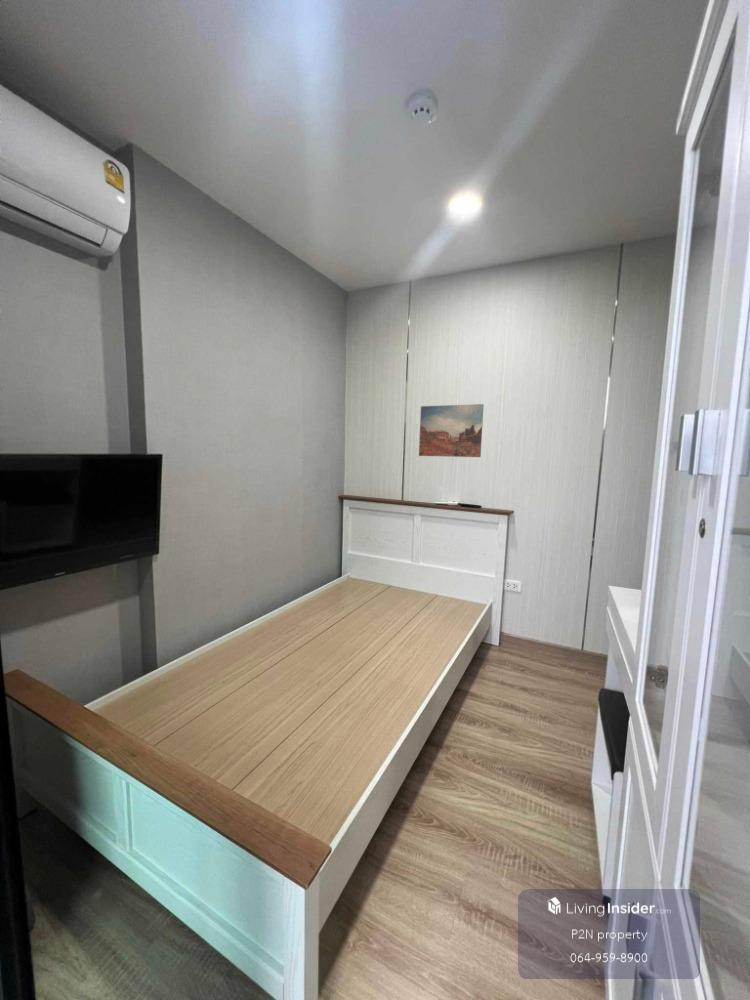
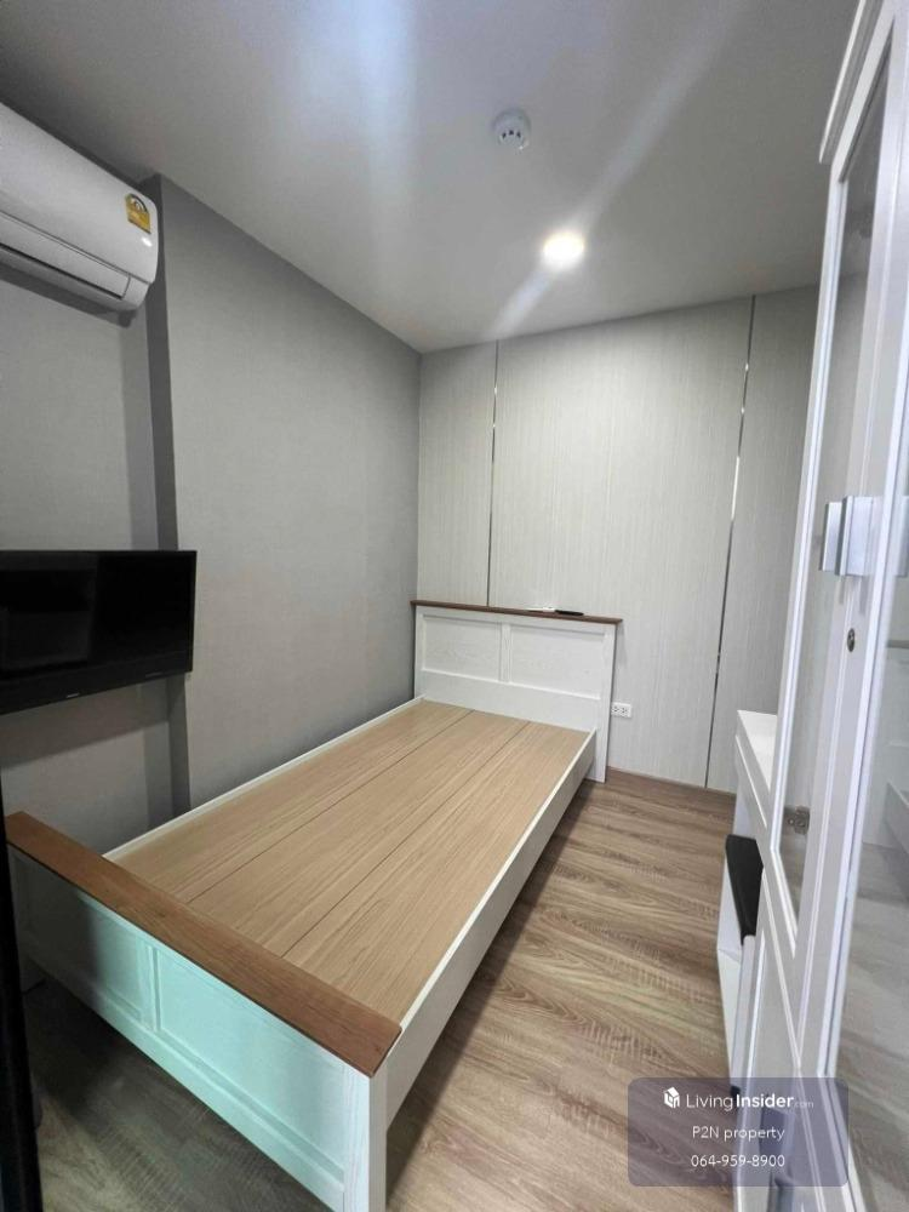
- wall art [418,403,485,458]
